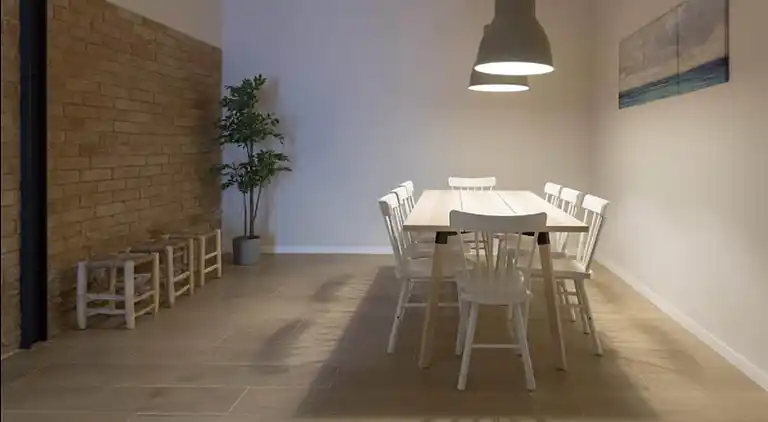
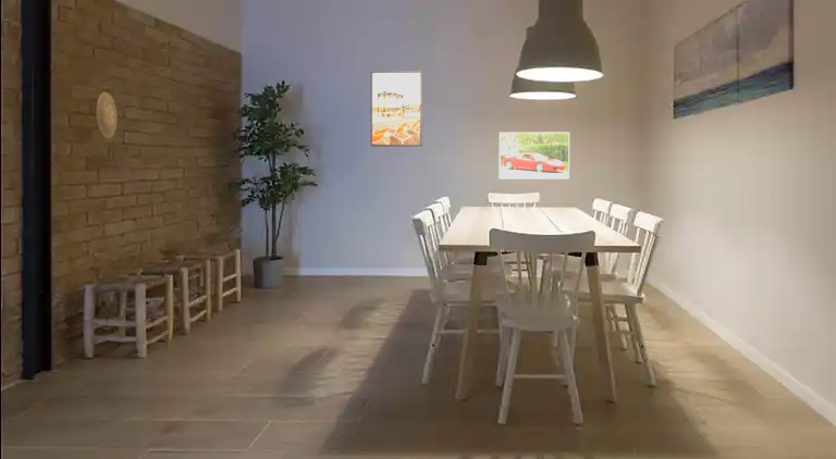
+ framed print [499,131,570,179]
+ decorative plate [94,91,119,139]
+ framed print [370,70,423,148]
